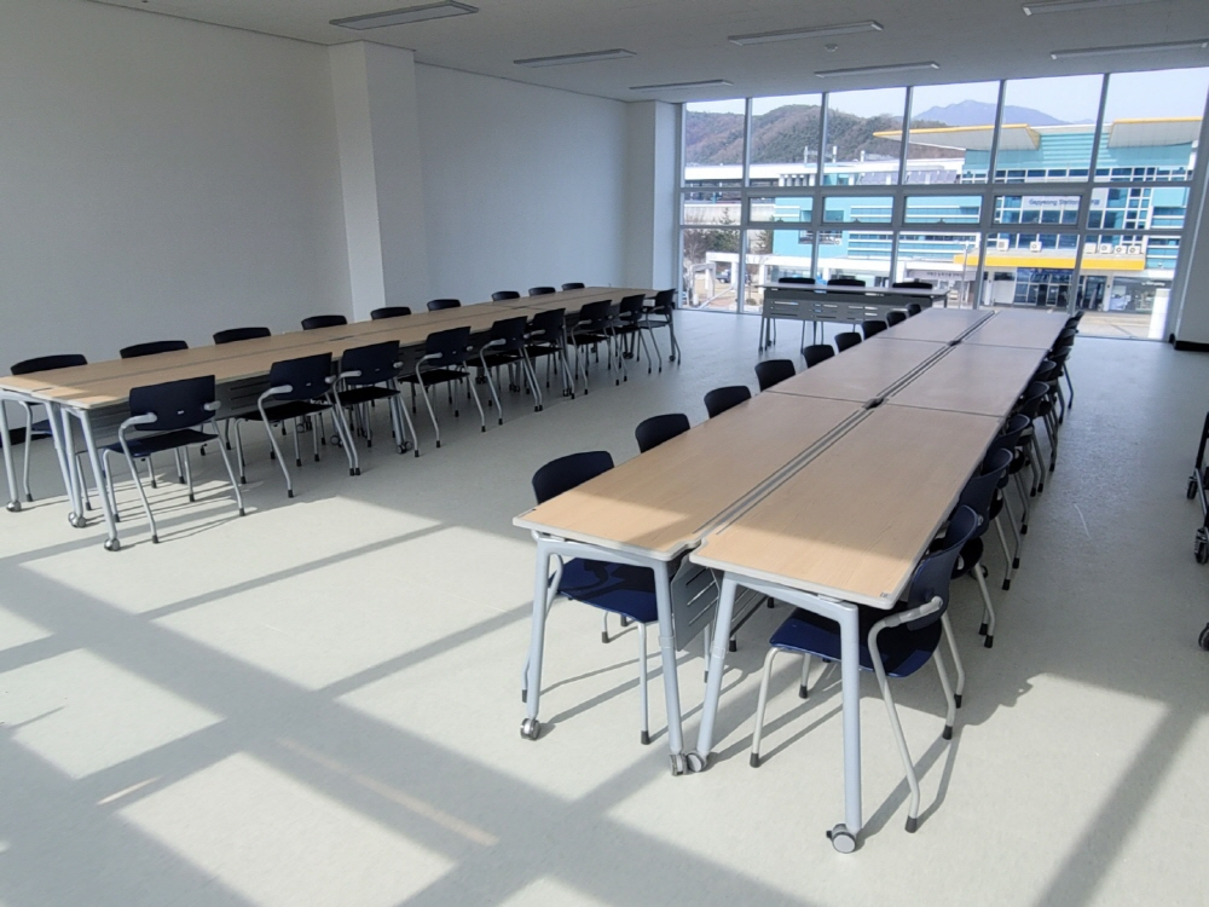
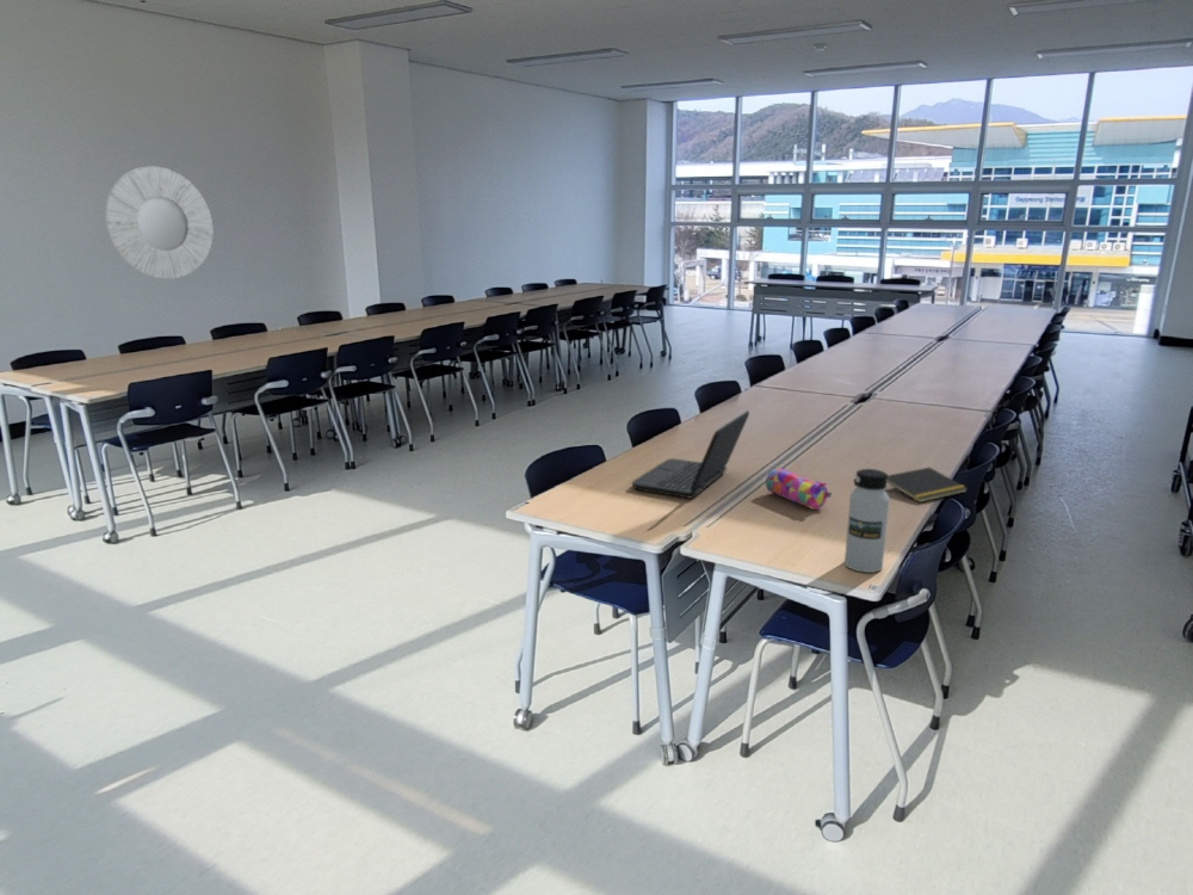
+ laptop [631,409,750,500]
+ mirror [104,165,215,279]
+ pencil case [765,467,833,511]
+ notepad [886,467,969,504]
+ water bottle [843,468,891,574]
